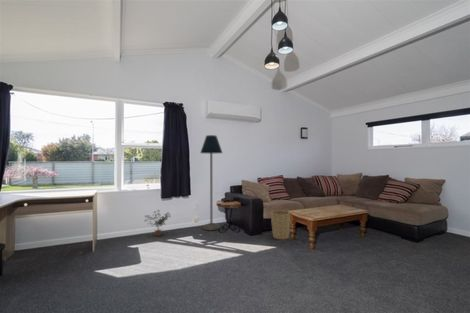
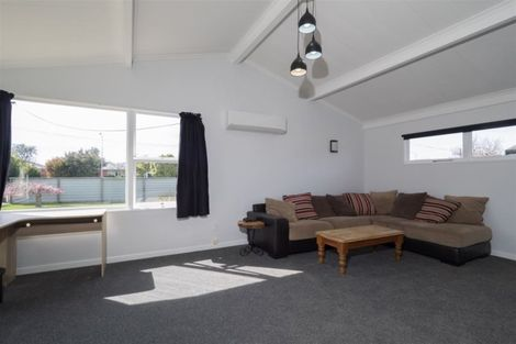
- potted plant [143,209,172,237]
- basket [269,205,291,241]
- floor lamp [199,134,223,231]
